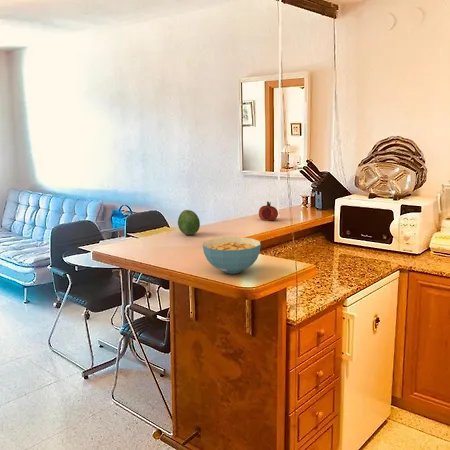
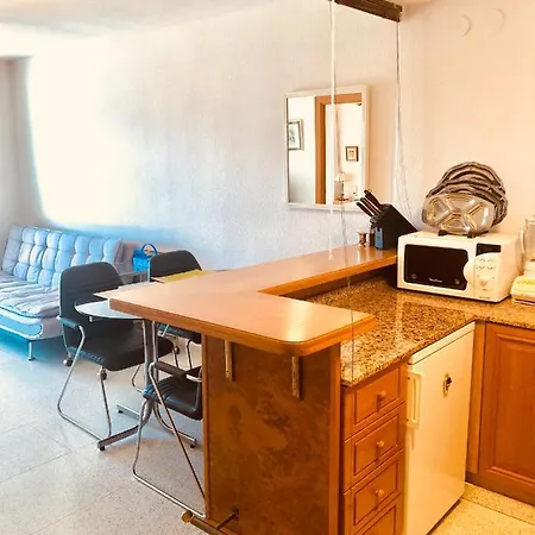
- fruit [177,209,201,236]
- cereal bowl [202,236,262,275]
- fruit [258,201,279,222]
